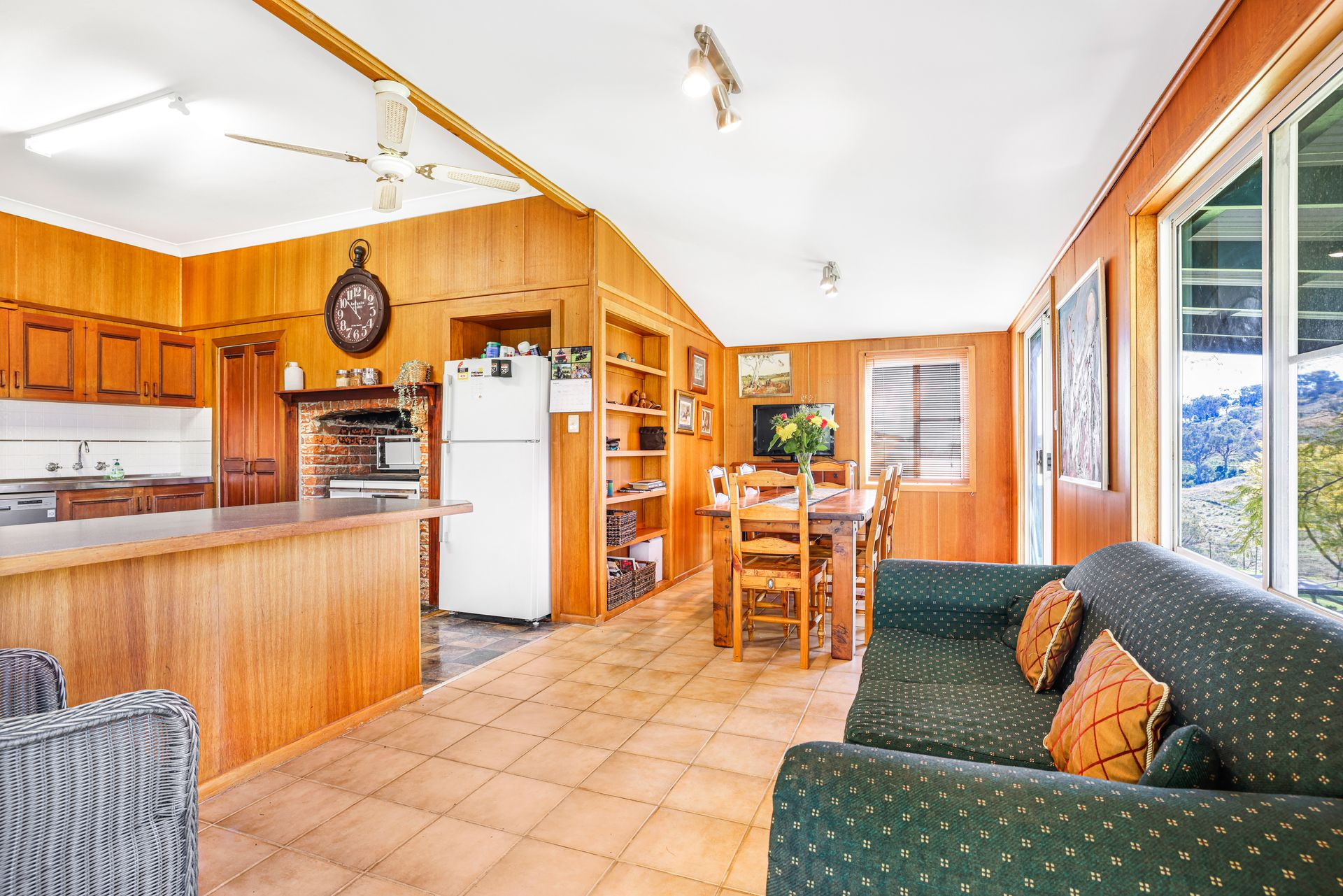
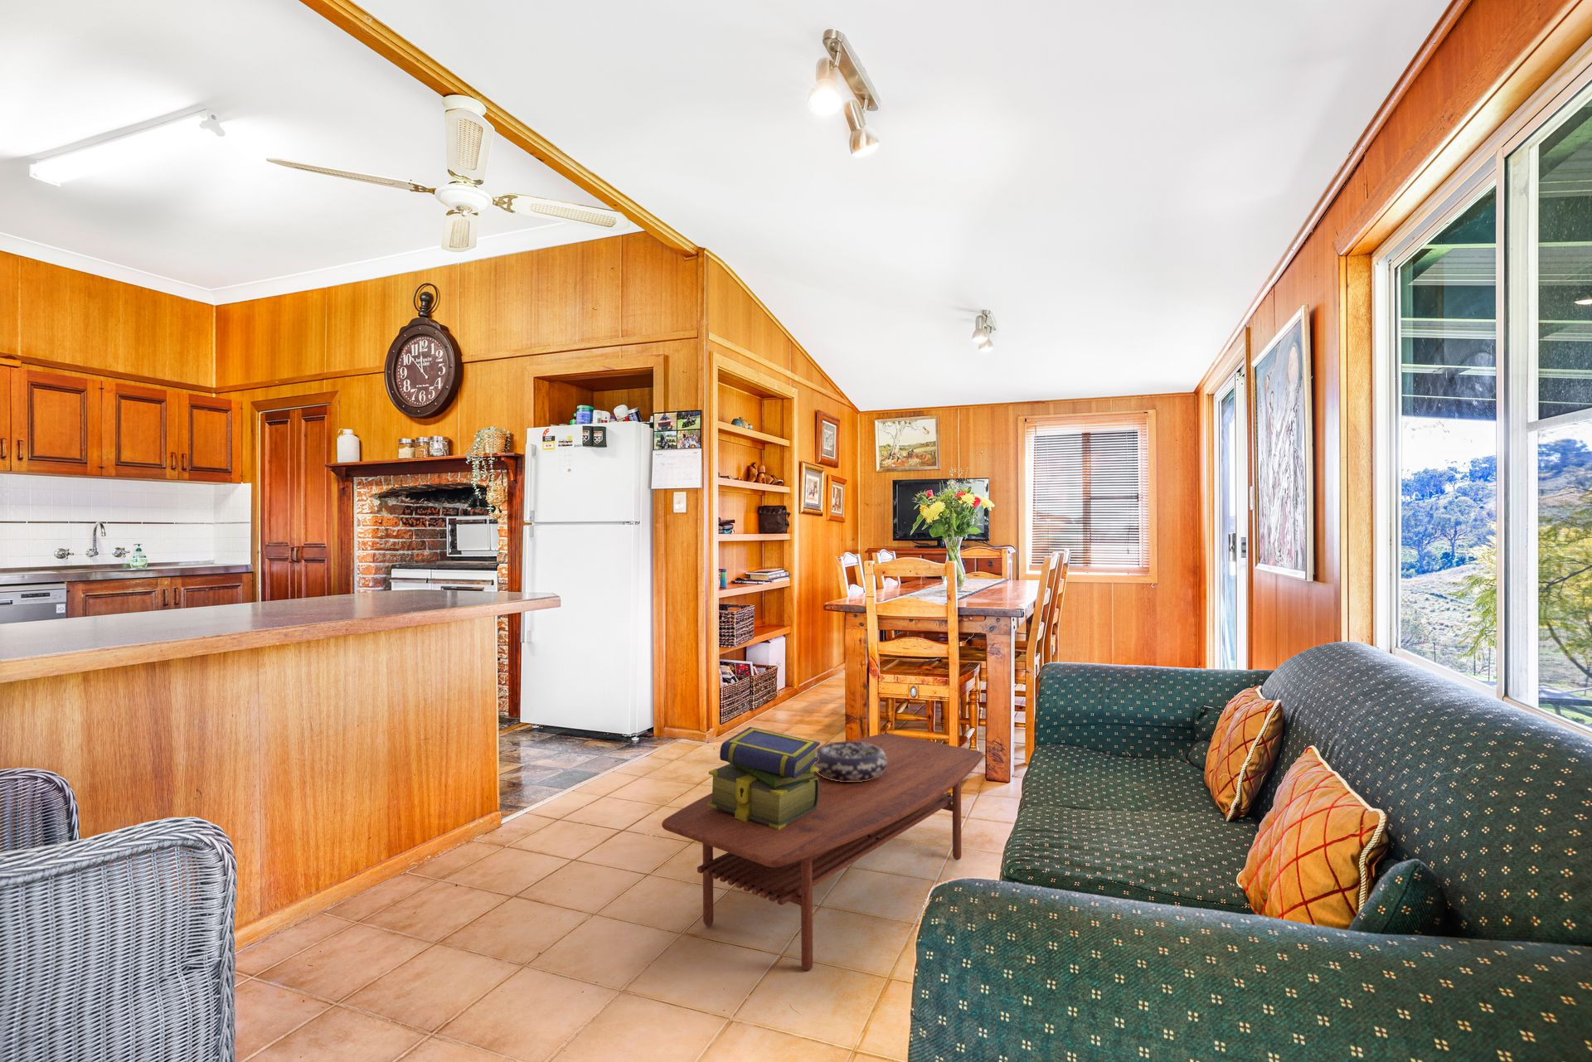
+ stack of books [708,727,820,830]
+ decorative bowl [812,741,887,782]
+ coffee table [660,732,984,972]
